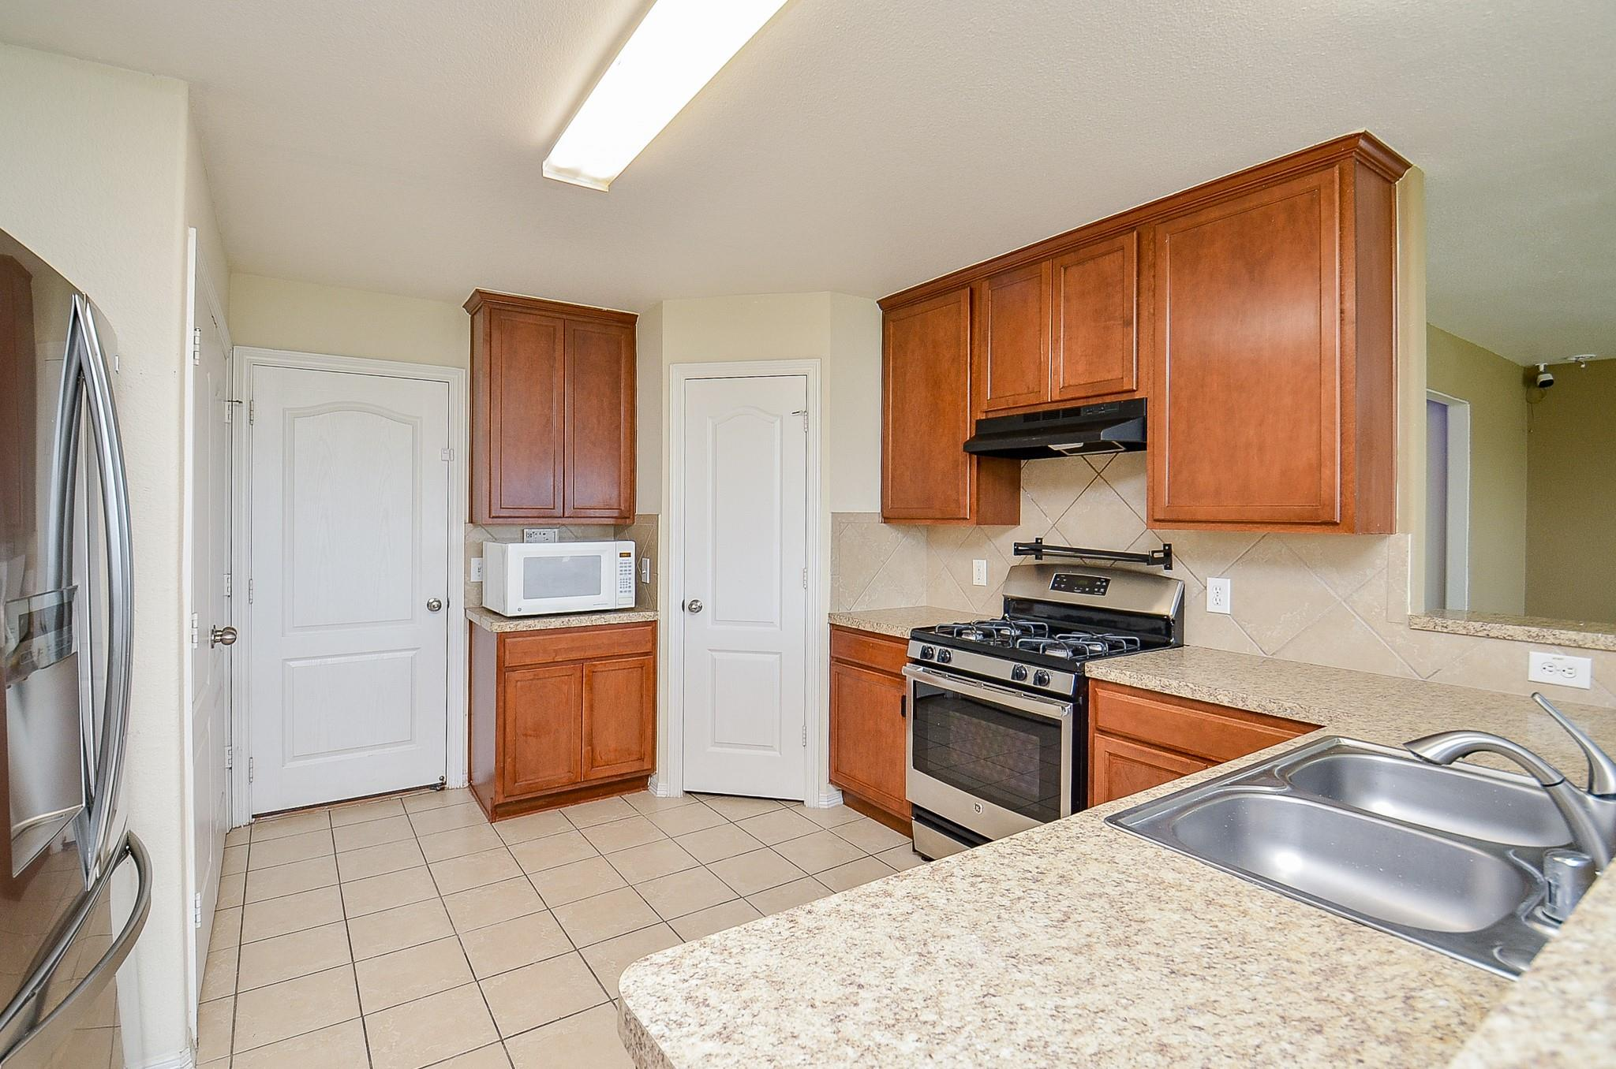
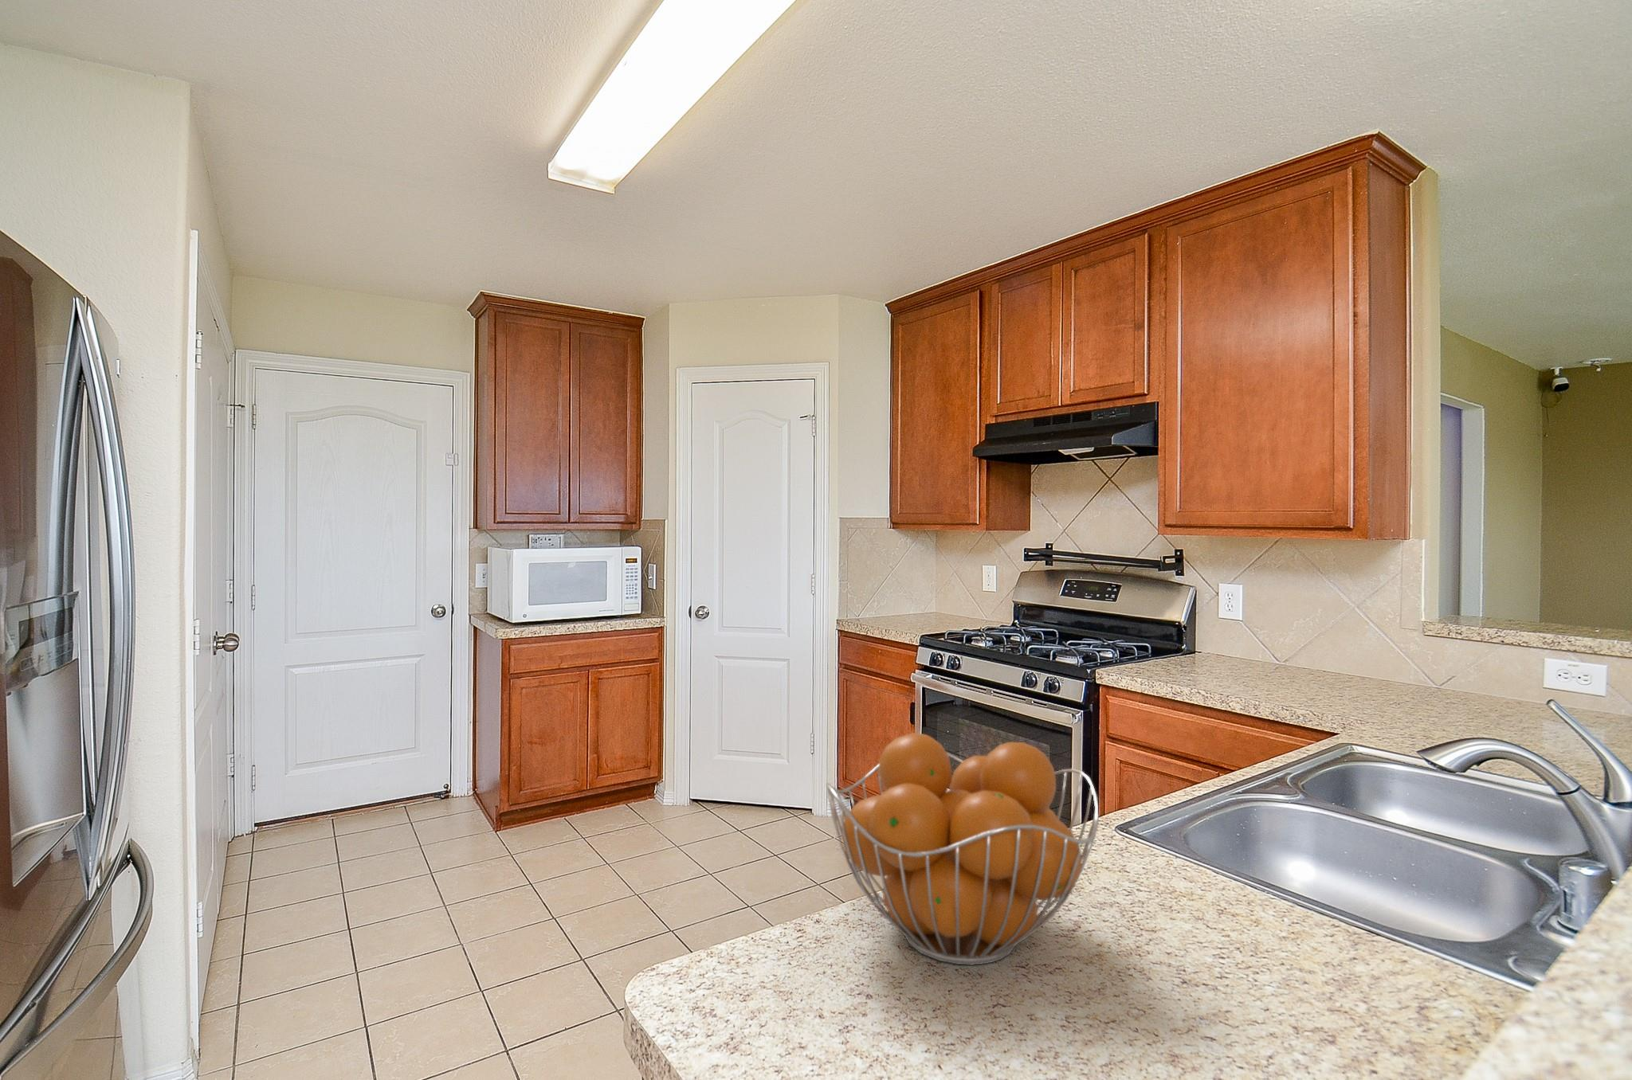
+ fruit basket [826,732,1099,967]
